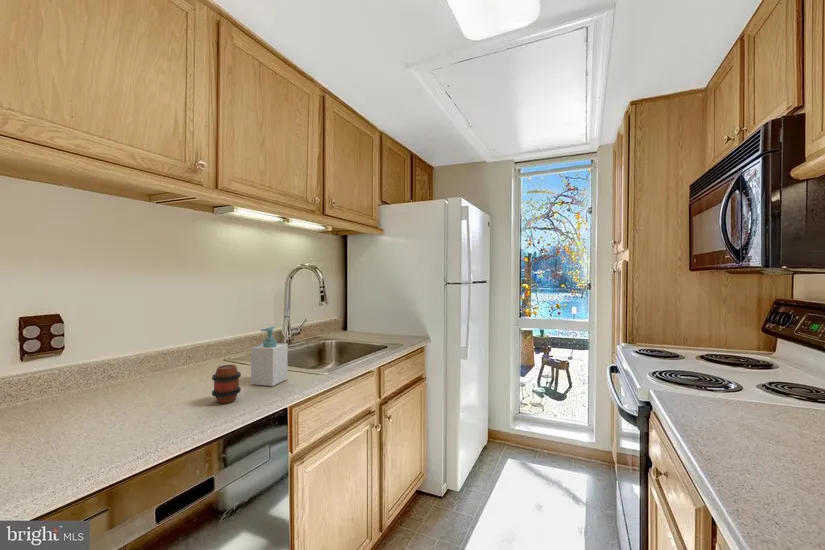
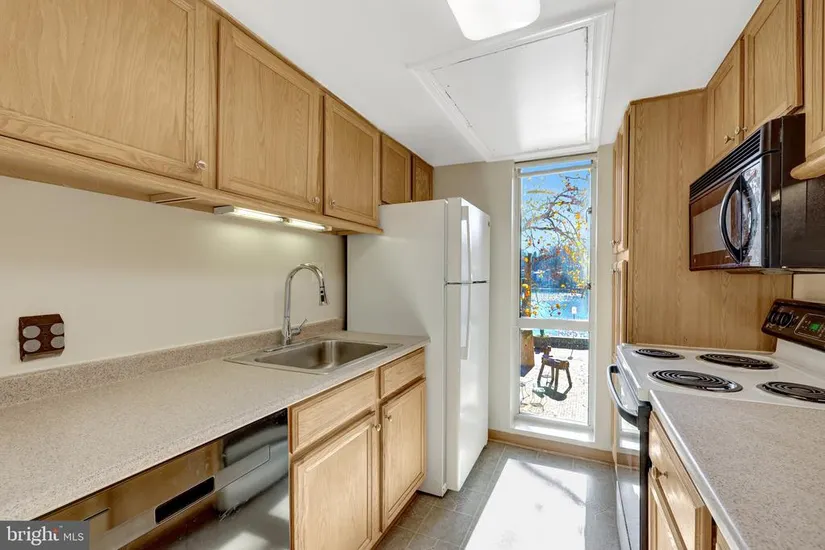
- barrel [211,364,242,404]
- soap bottle [250,326,289,387]
